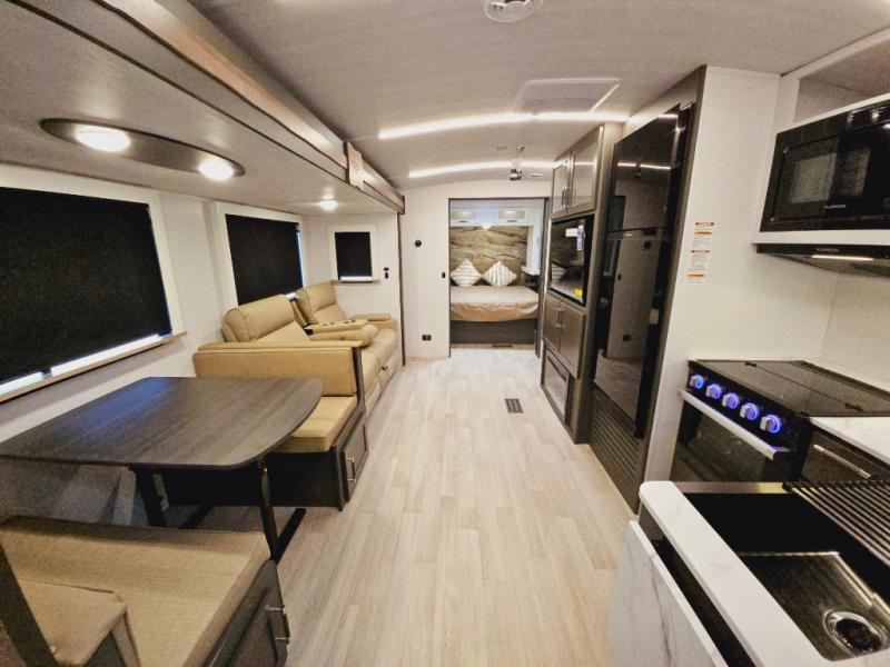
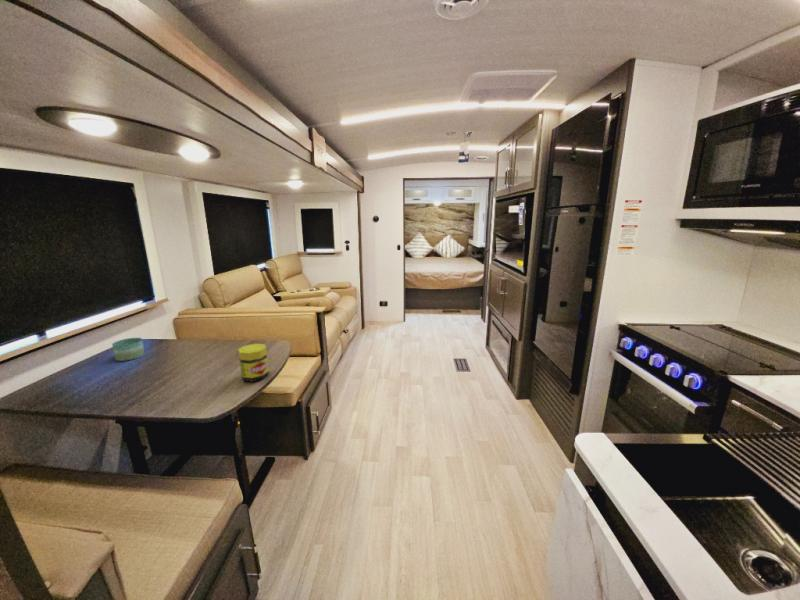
+ candle [111,337,145,362]
+ jar [237,343,270,382]
